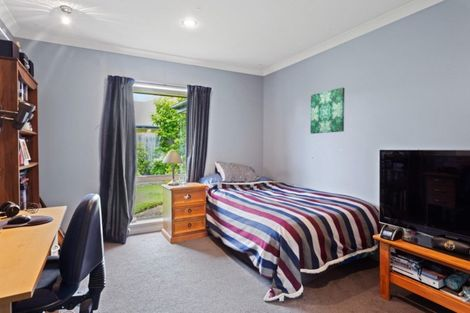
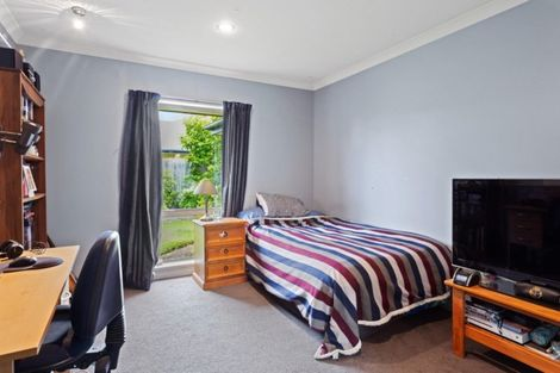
- wall art [309,86,346,135]
